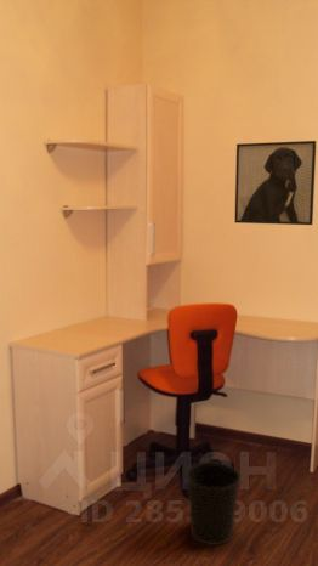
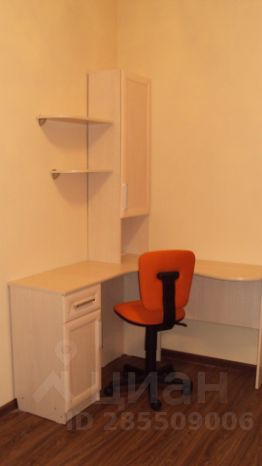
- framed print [234,140,318,226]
- wastebasket [184,462,242,547]
